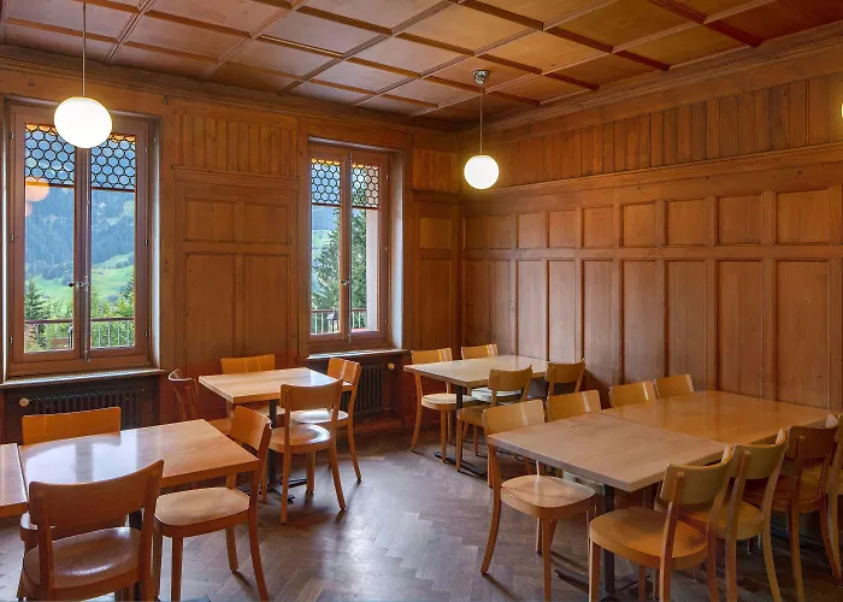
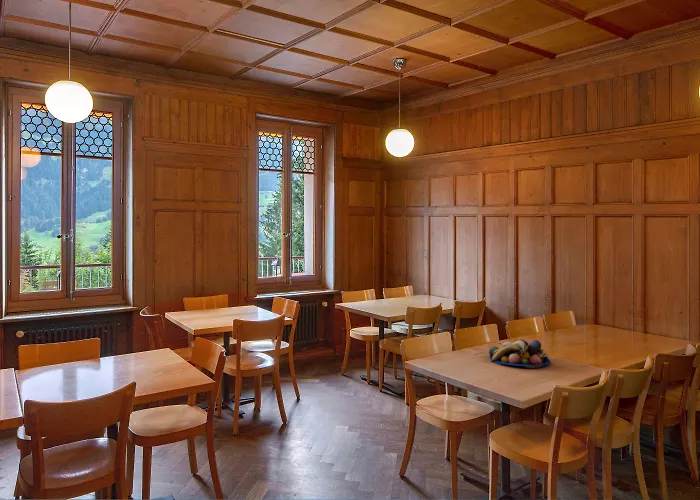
+ fruit bowl [488,338,552,367]
